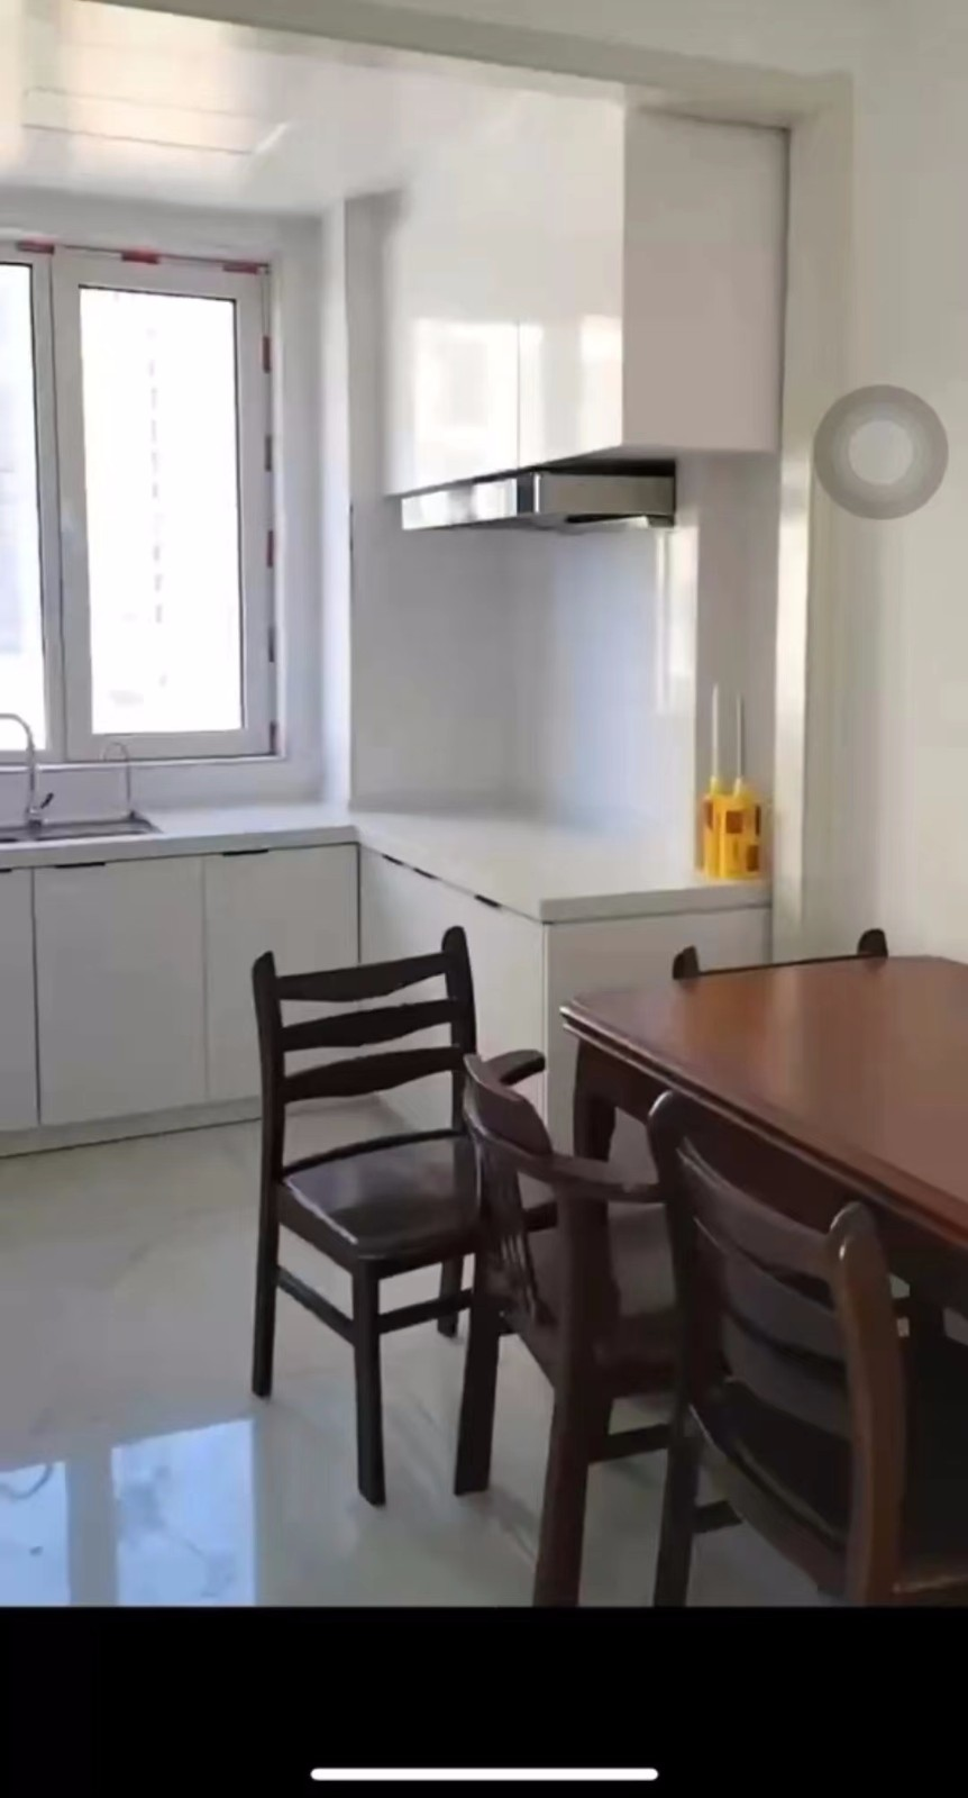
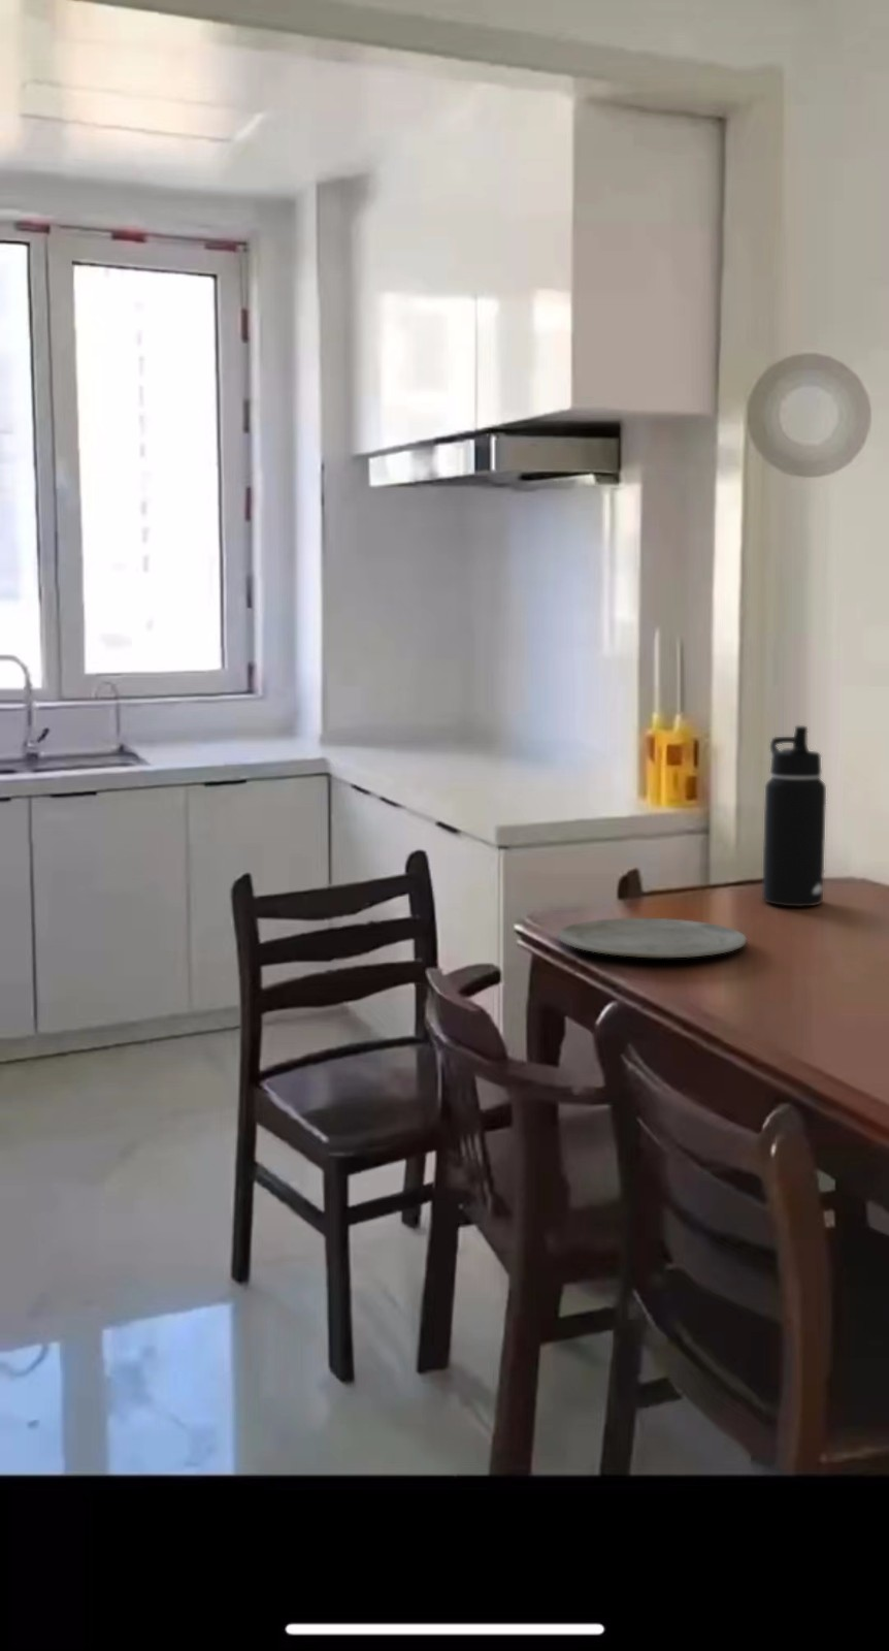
+ plate [558,917,747,959]
+ water bottle [761,726,827,907]
